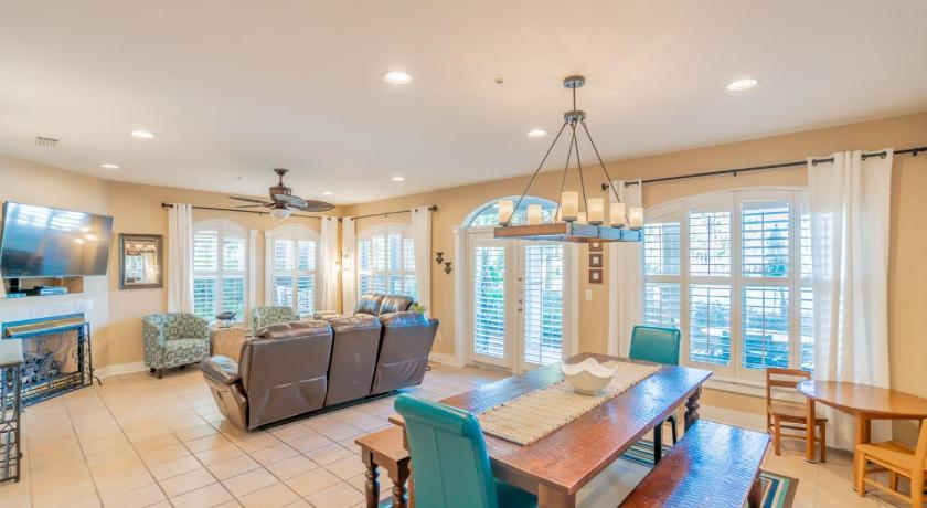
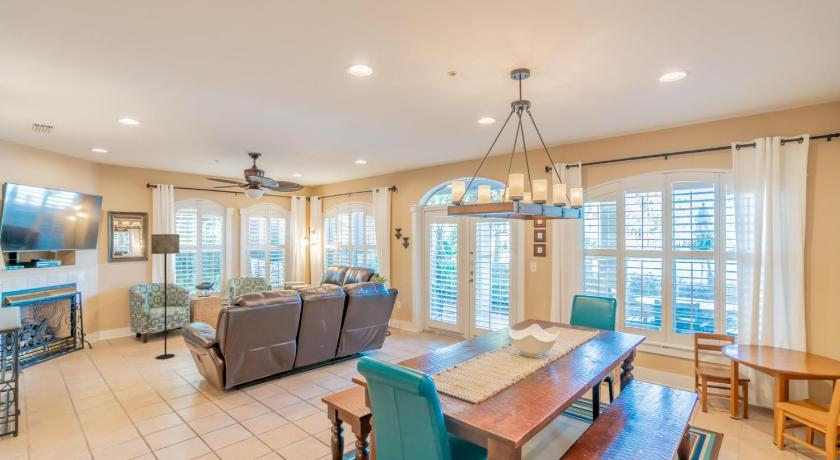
+ floor lamp [150,233,180,360]
